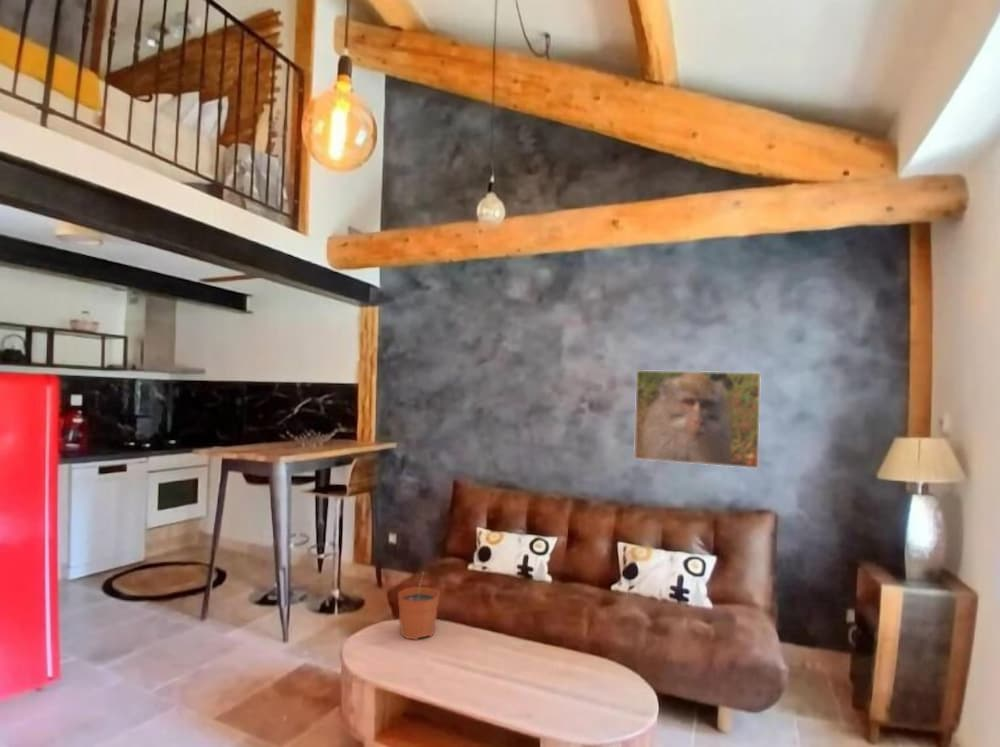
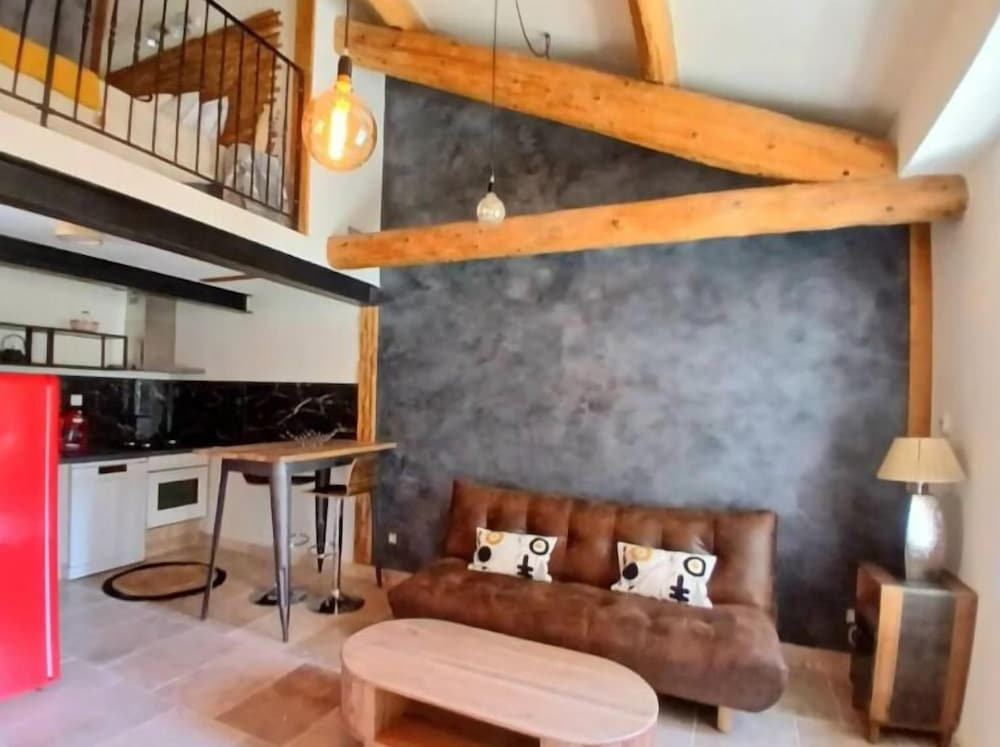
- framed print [633,369,762,469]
- plant pot [397,572,440,641]
